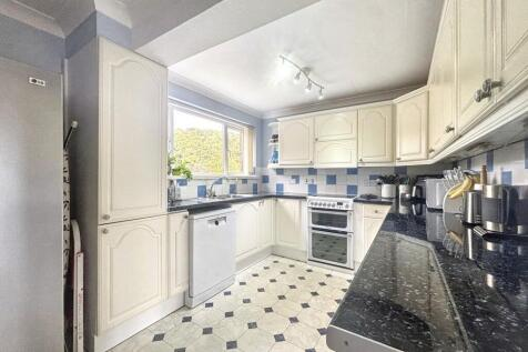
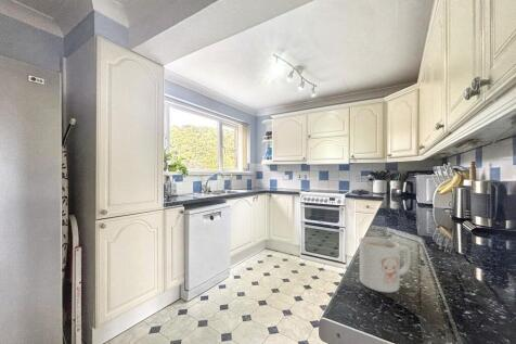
+ mug [359,235,412,294]
